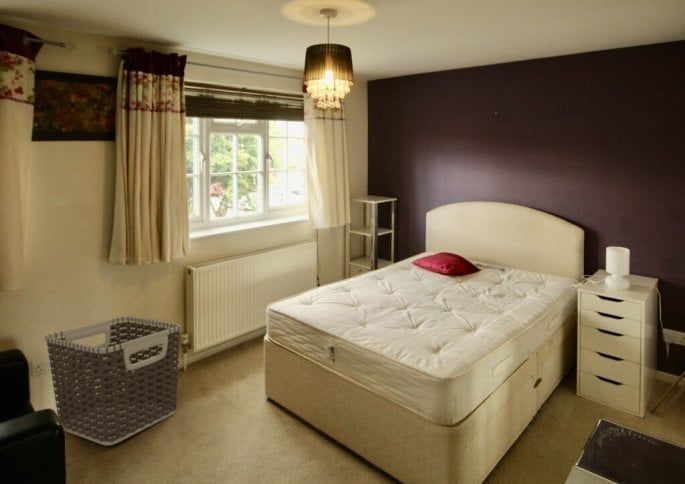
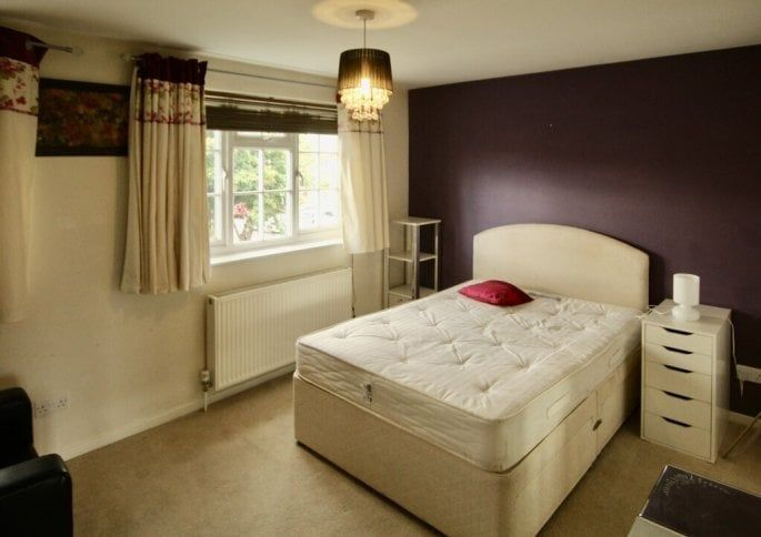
- clothes hamper [44,315,181,446]
